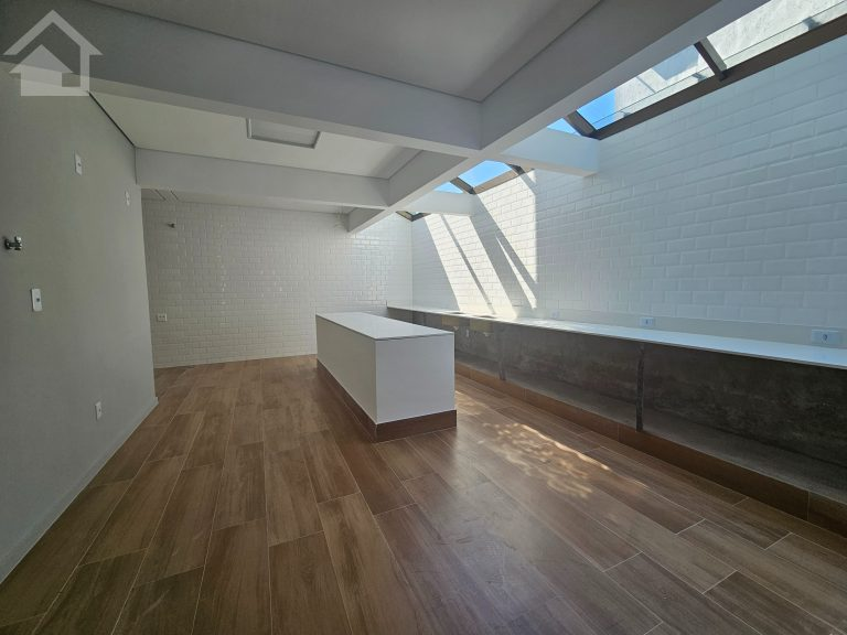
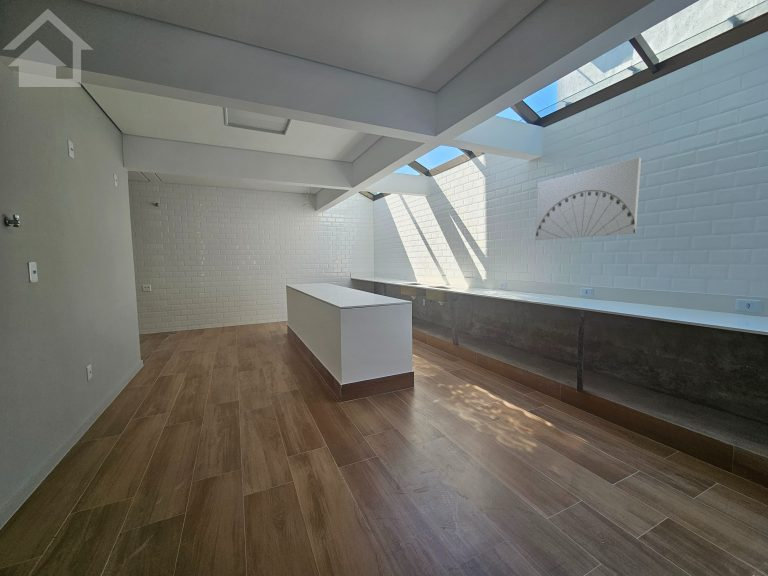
+ wall art [535,156,642,241]
